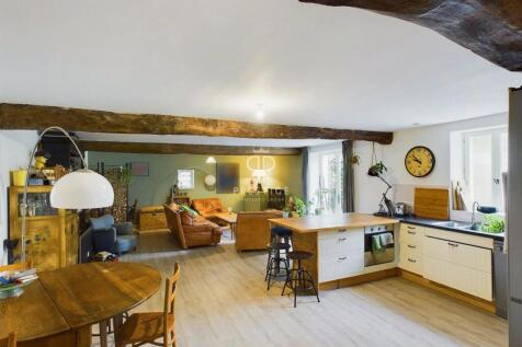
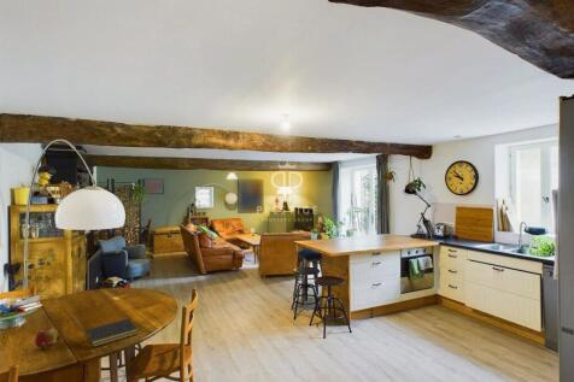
+ notepad [83,317,140,348]
+ fruit [34,325,63,349]
